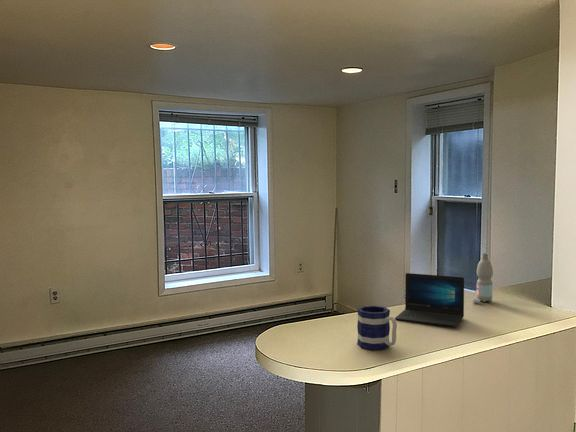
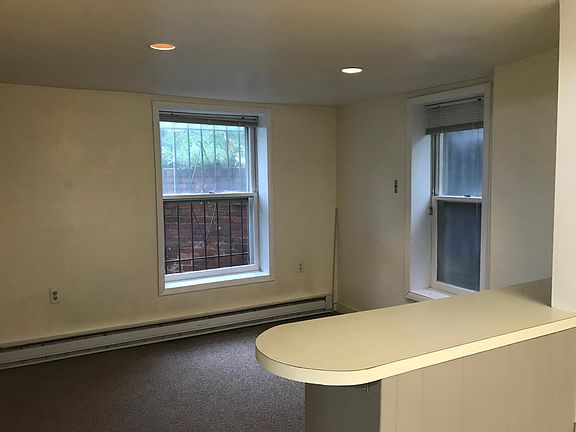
- mug [356,305,398,351]
- laptop [394,272,465,328]
- water bottle [471,252,494,304]
